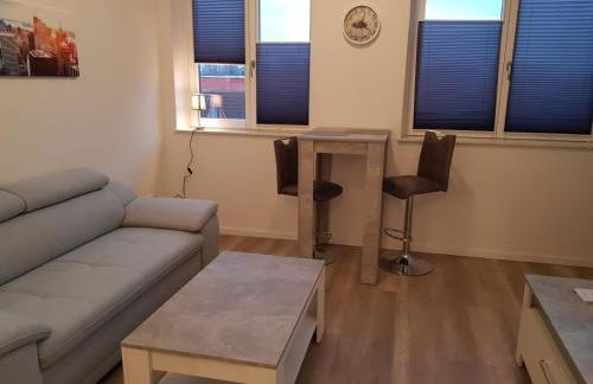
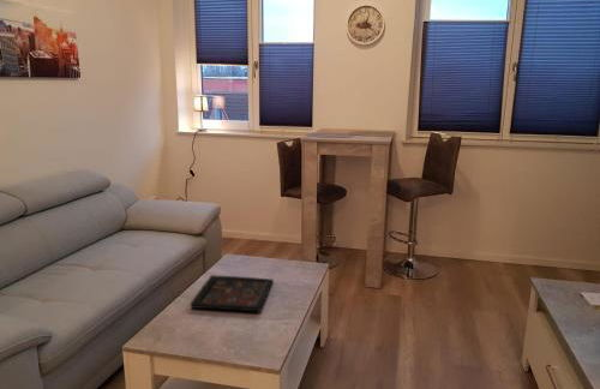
+ decorative tray [190,274,275,312]
